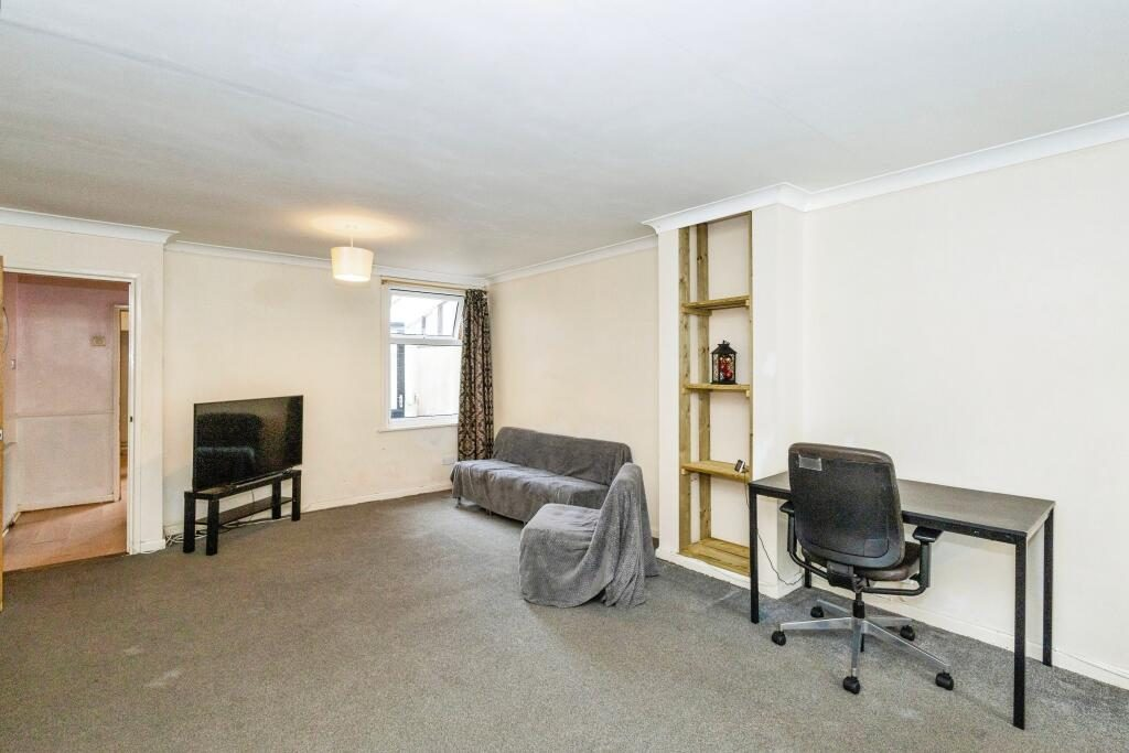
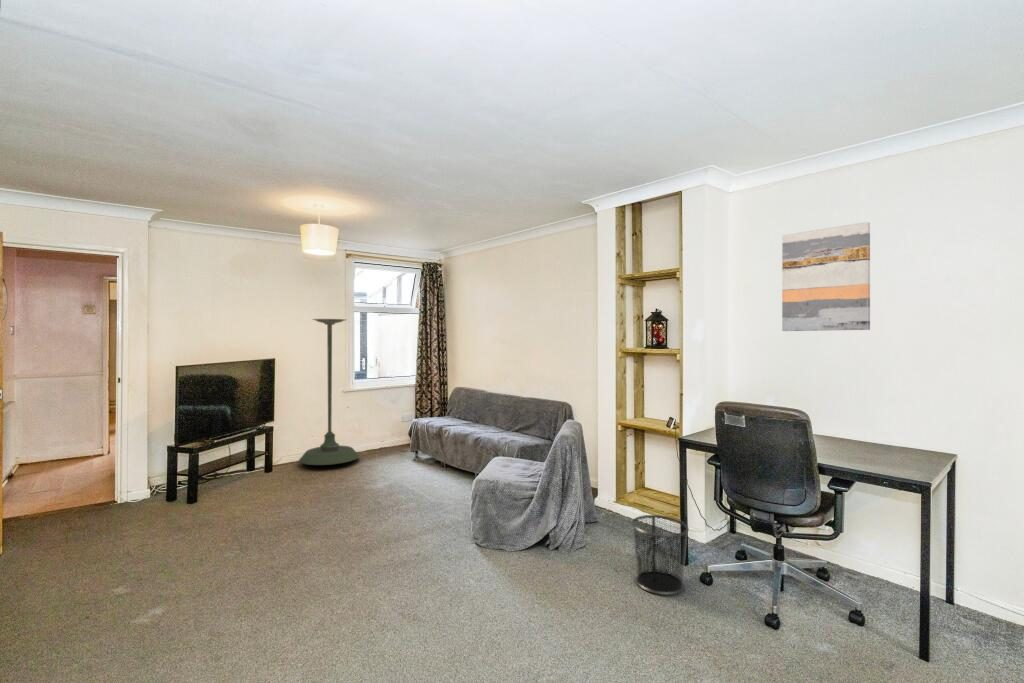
+ plant stand [298,318,360,466]
+ waste bin [630,514,690,596]
+ wall art [781,221,871,332]
